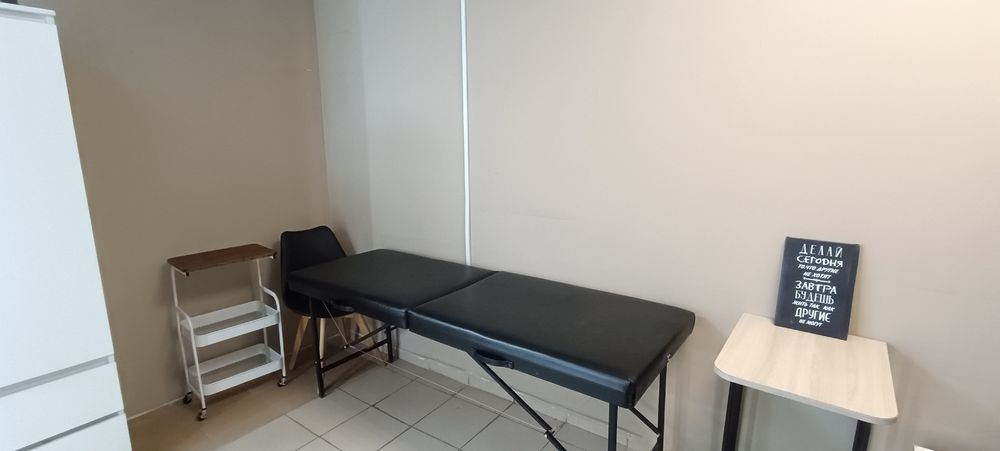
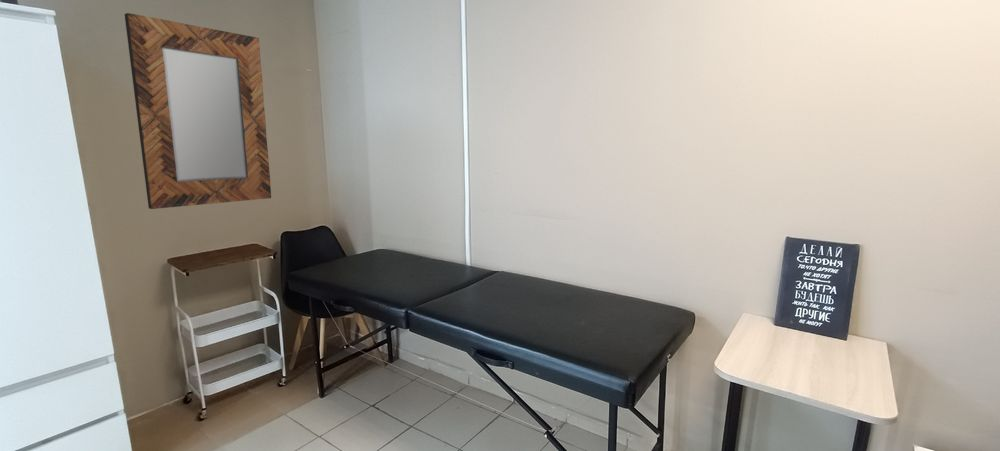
+ home mirror [124,12,272,210]
